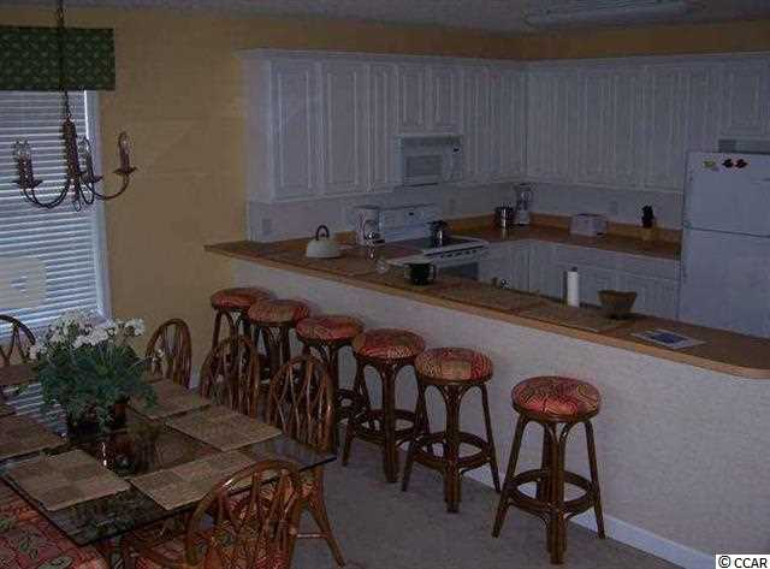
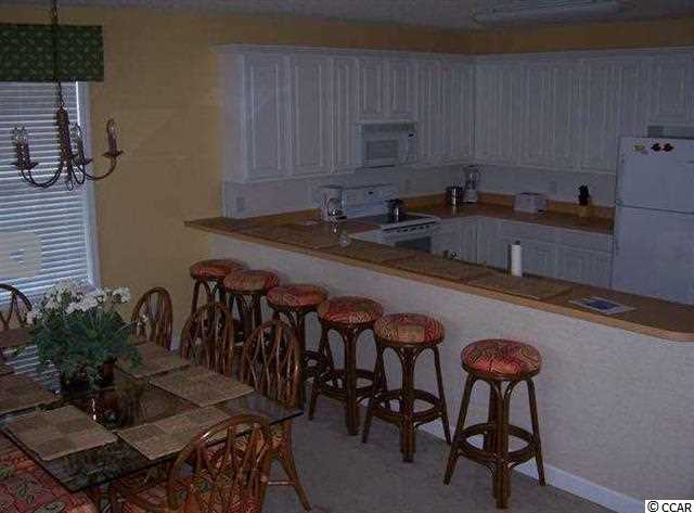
- bowl [597,289,639,320]
- mug [402,259,438,285]
- kettle [304,224,342,259]
